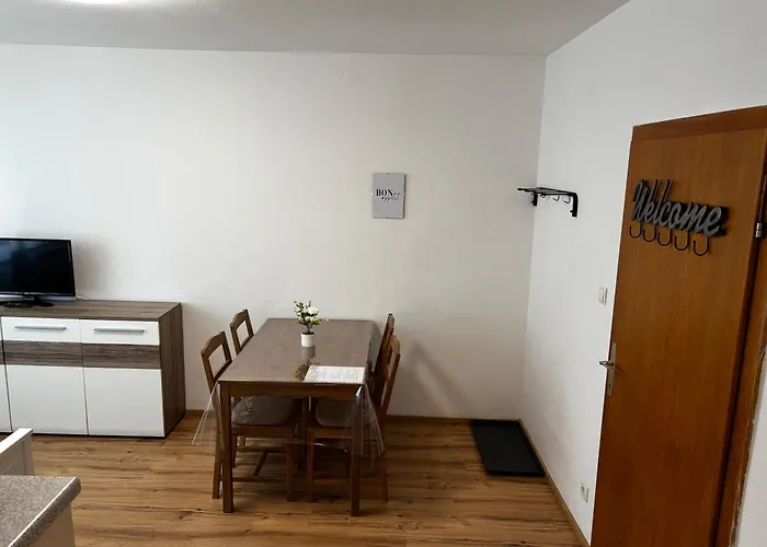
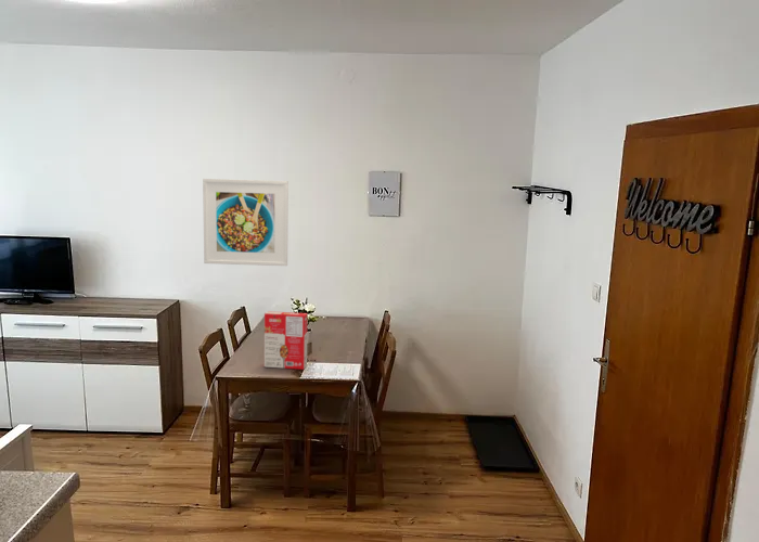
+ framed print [202,178,290,267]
+ cereal box [263,310,309,371]
